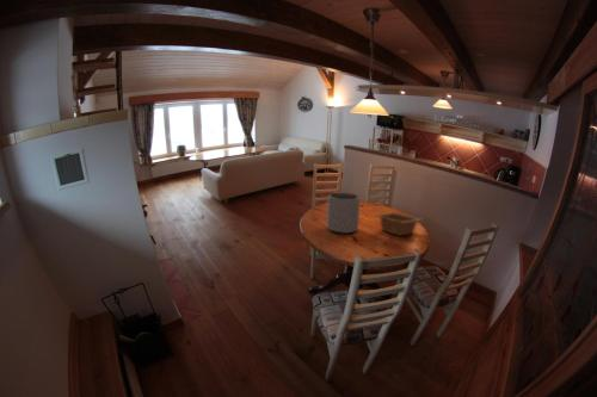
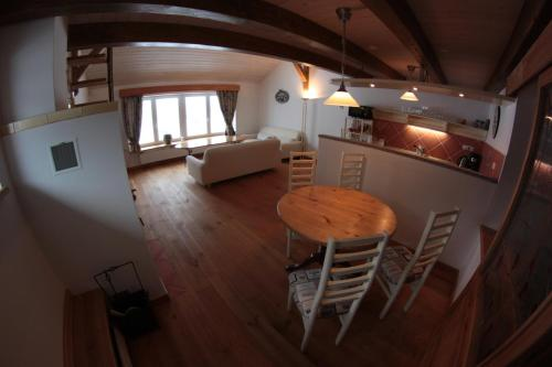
- plant pot [326,192,361,235]
- serving bowl [374,211,424,237]
